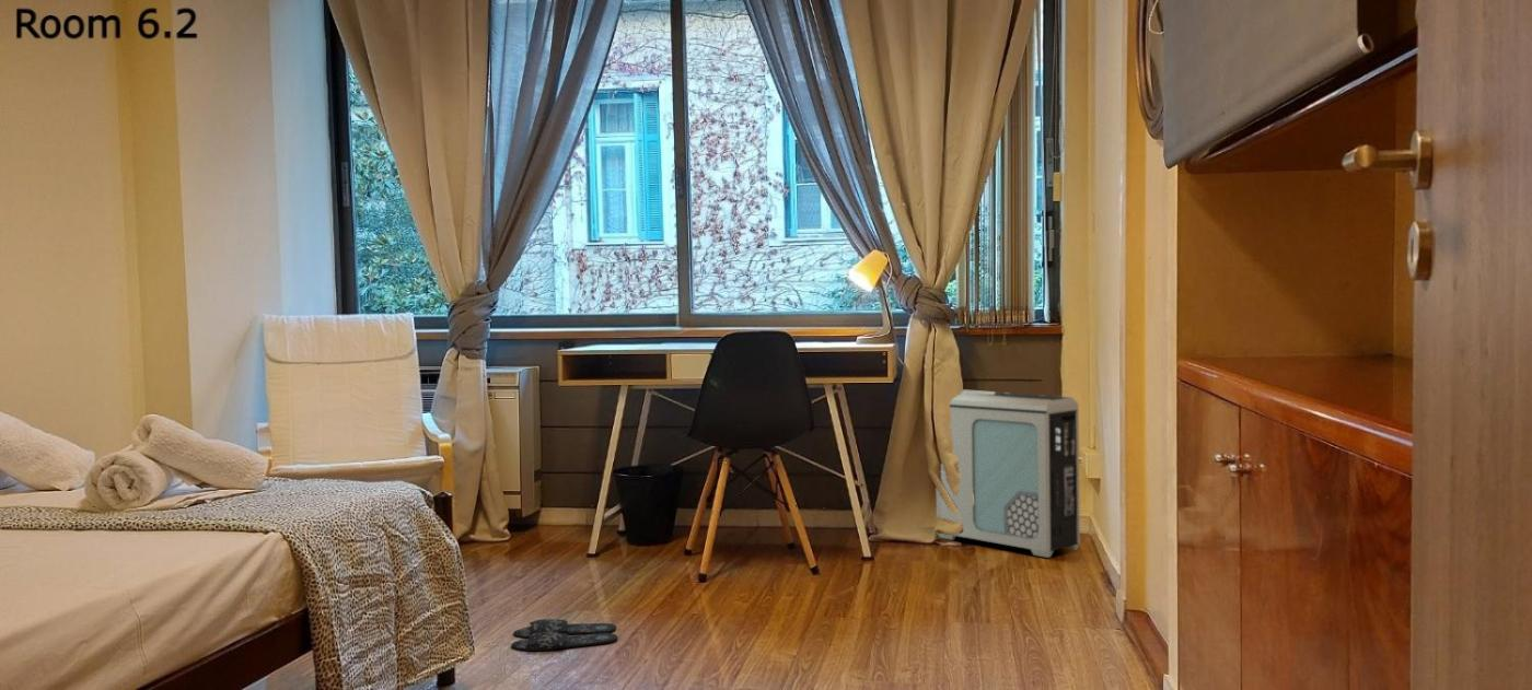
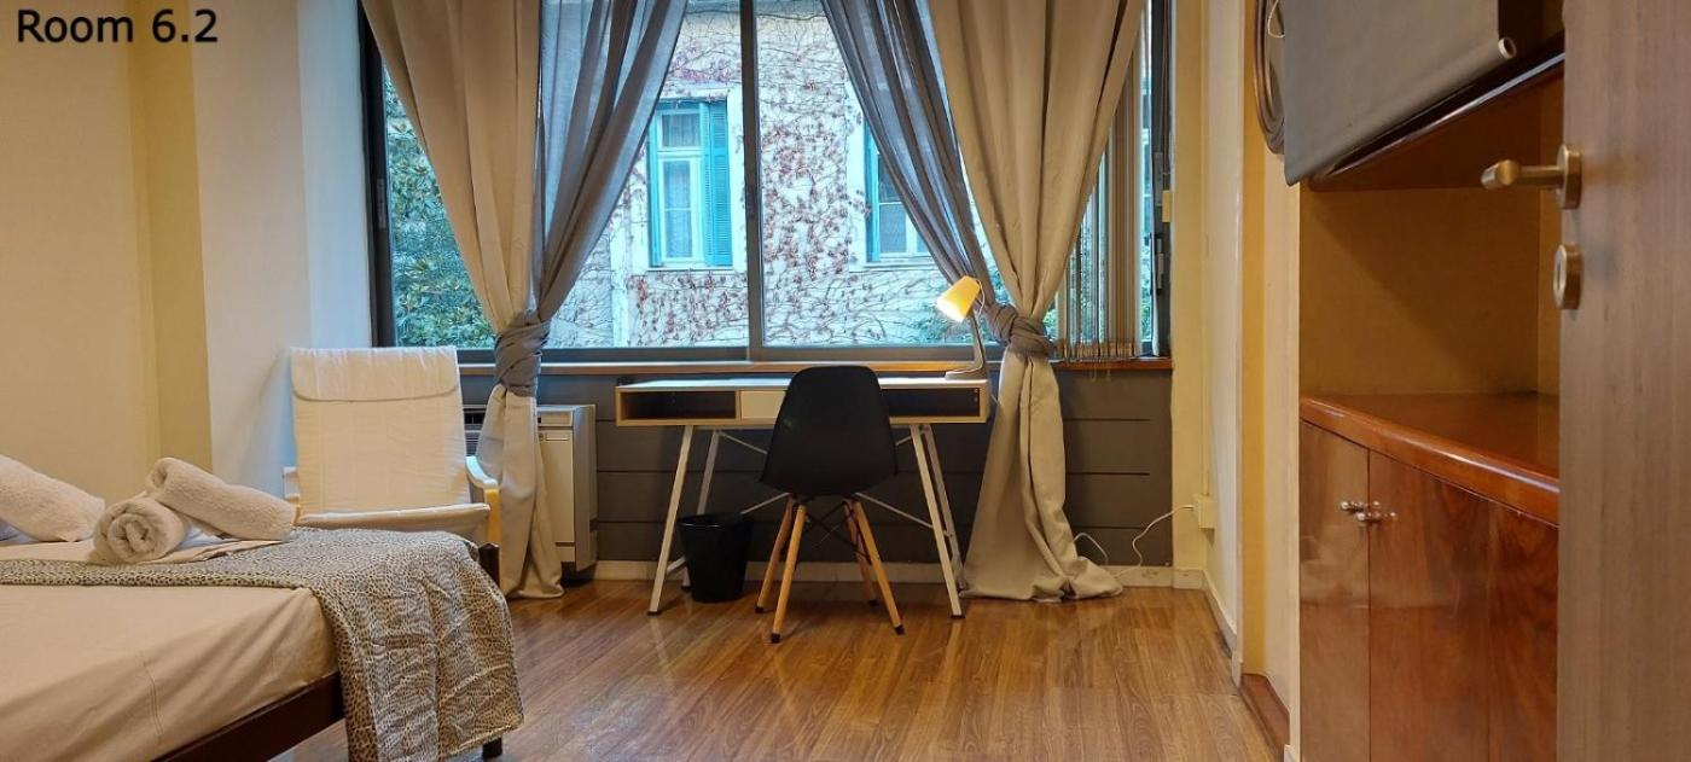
- slippers [510,618,618,652]
- air purifier [935,388,1081,559]
